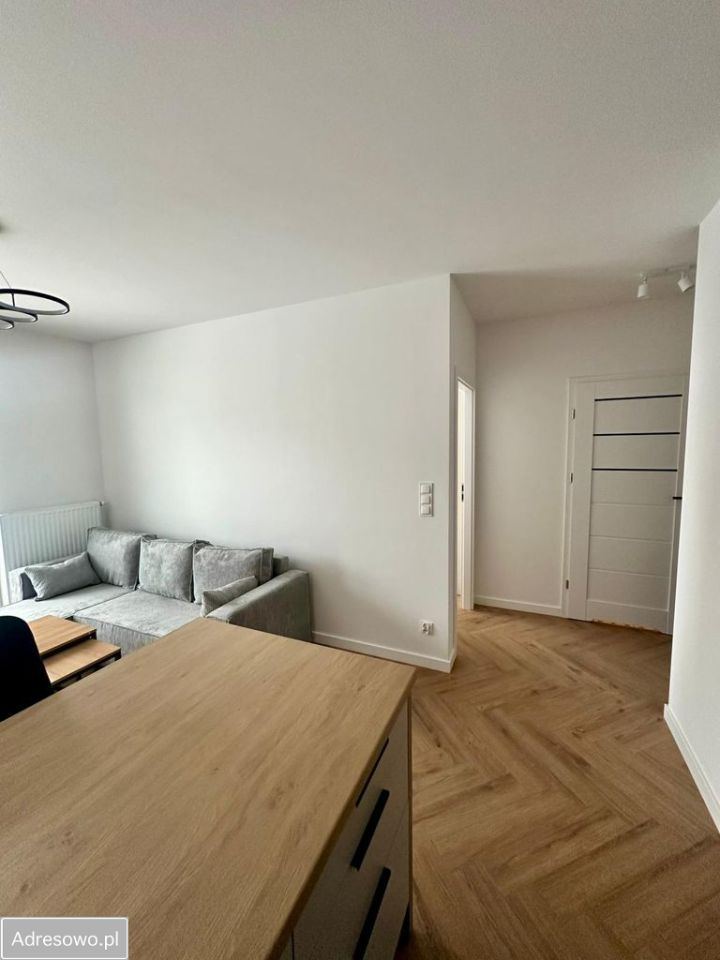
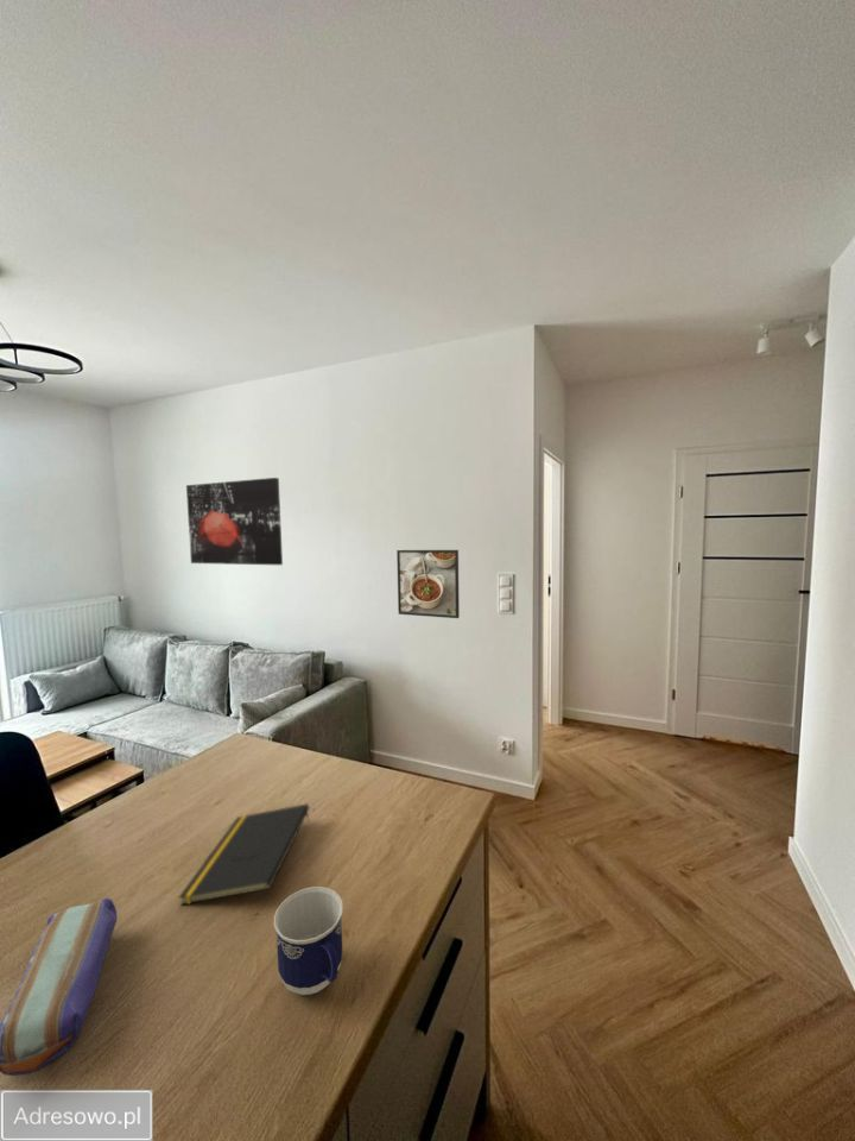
+ cup [273,885,344,996]
+ notepad [177,802,311,906]
+ pencil case [0,897,119,1077]
+ wall art [185,477,284,566]
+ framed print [395,549,461,619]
